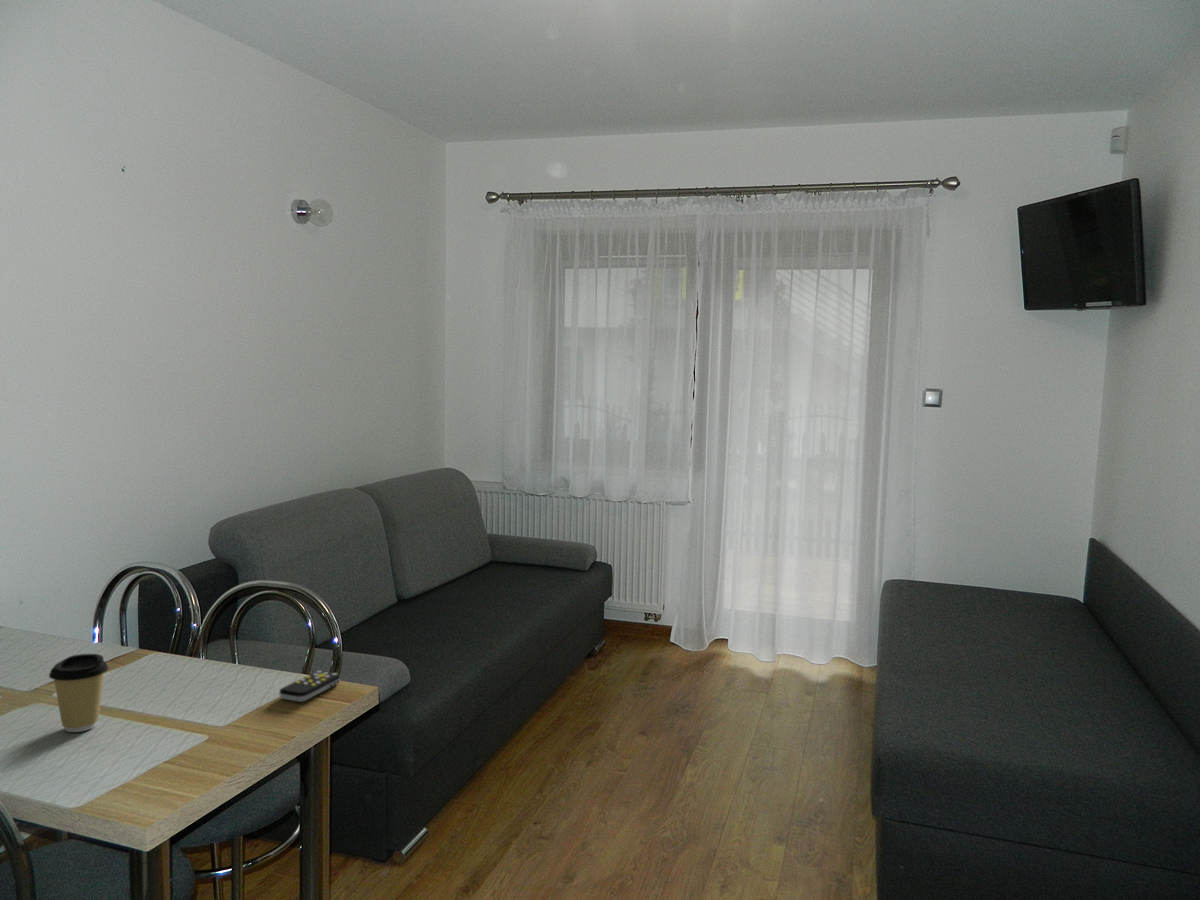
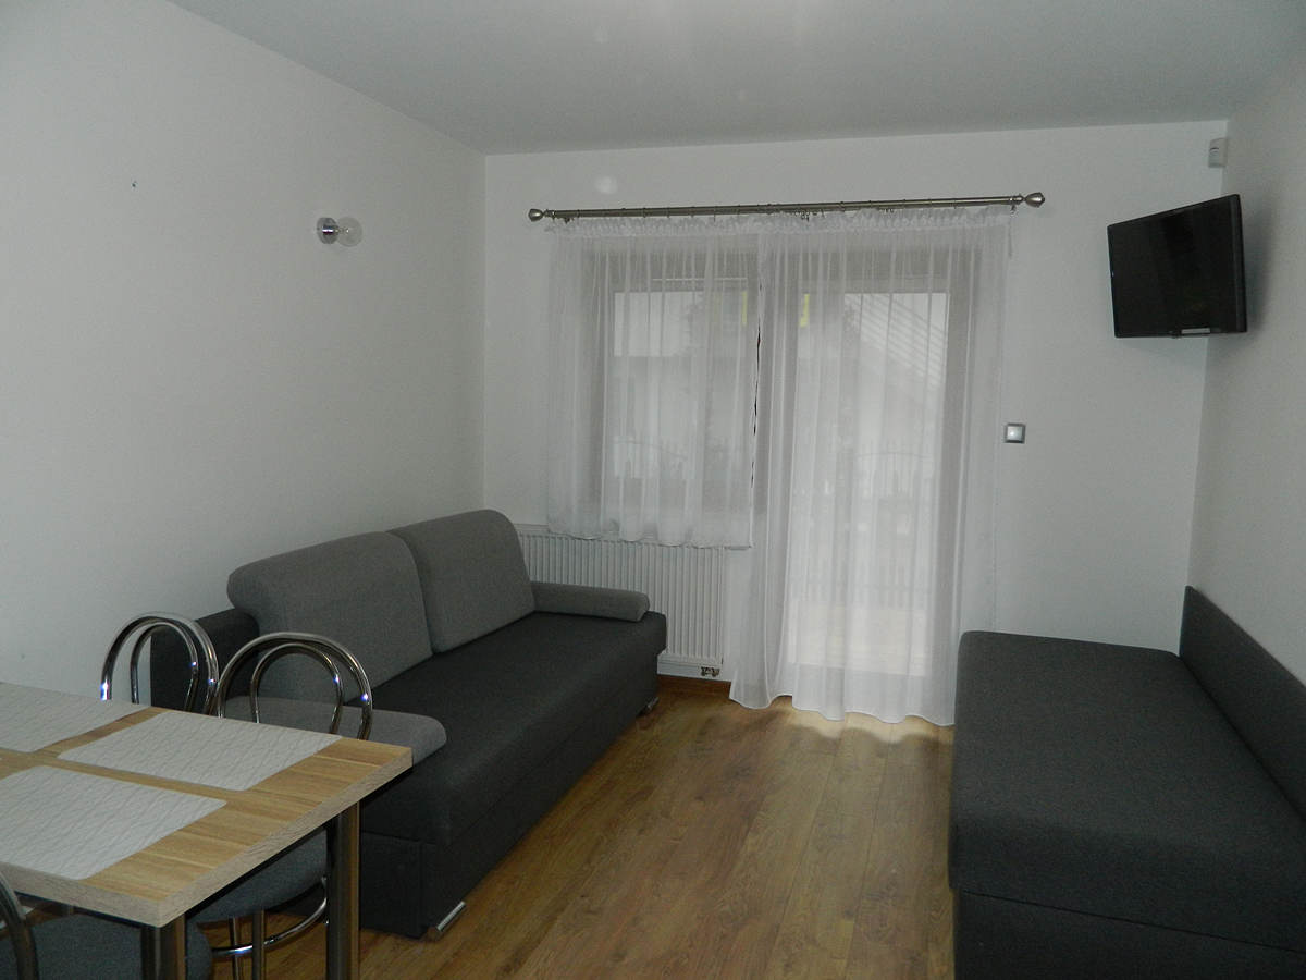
- remote control [278,670,341,703]
- coffee cup [48,653,109,733]
